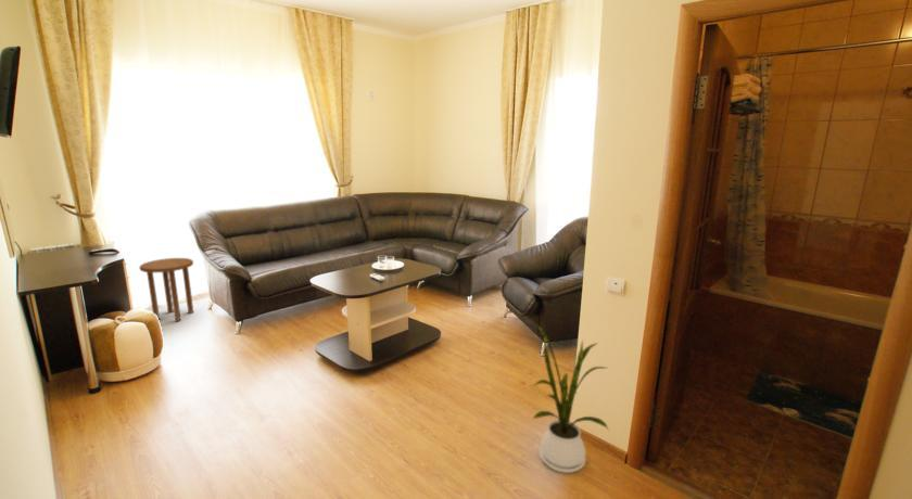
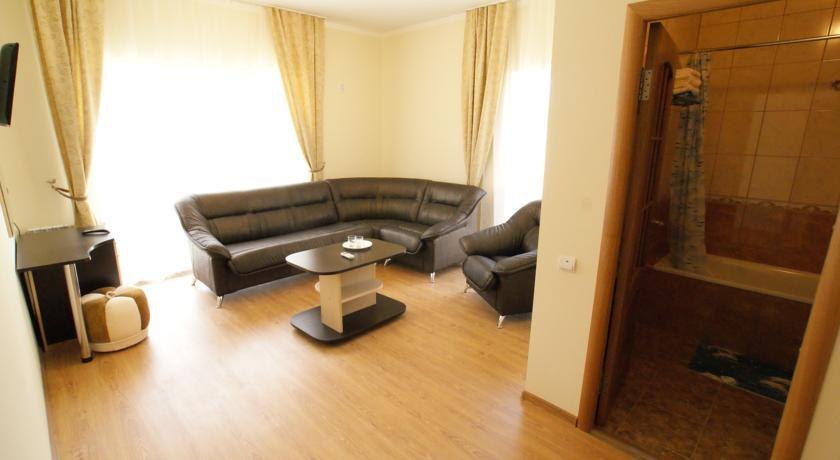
- side table [138,257,194,322]
- house plant [524,318,610,474]
